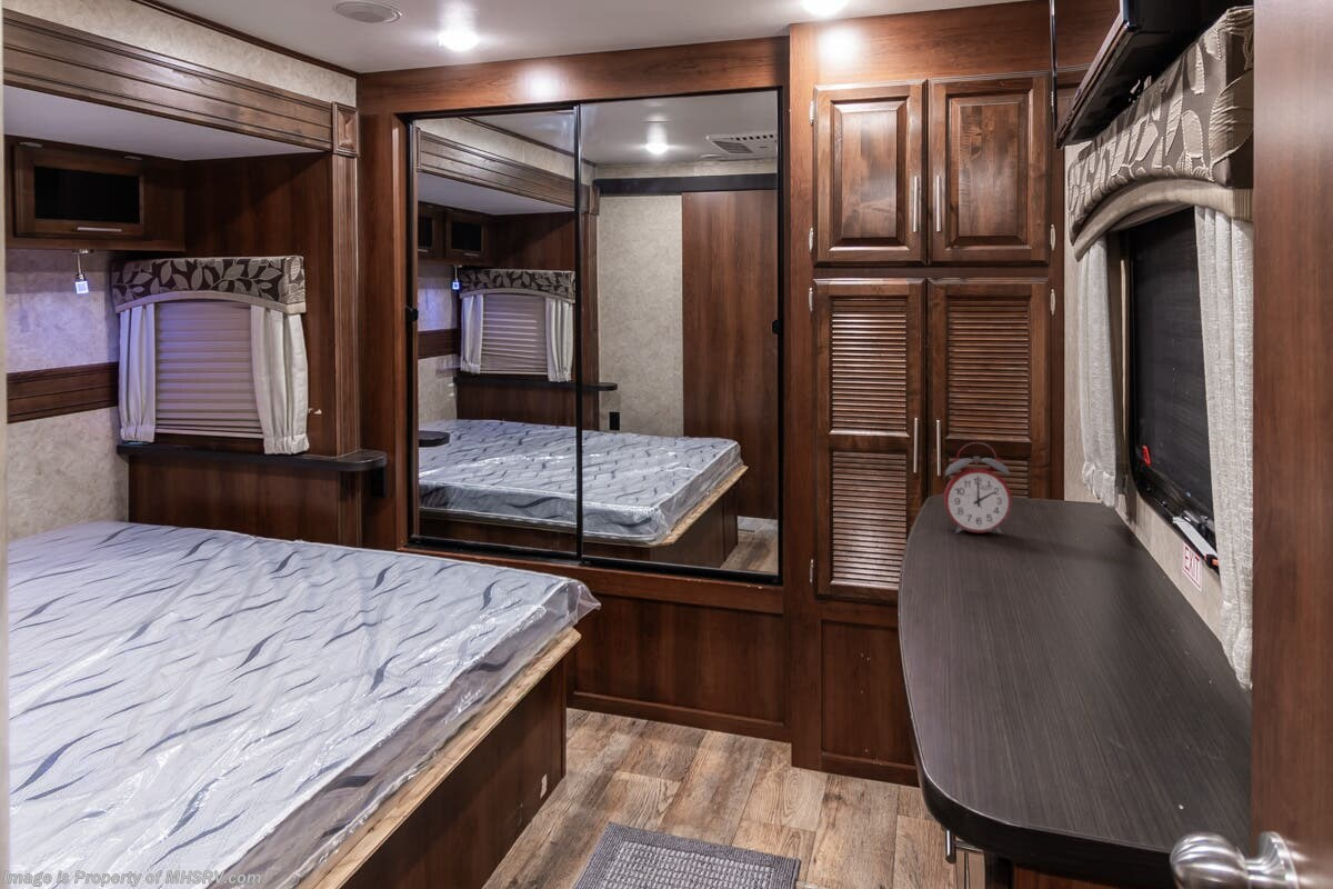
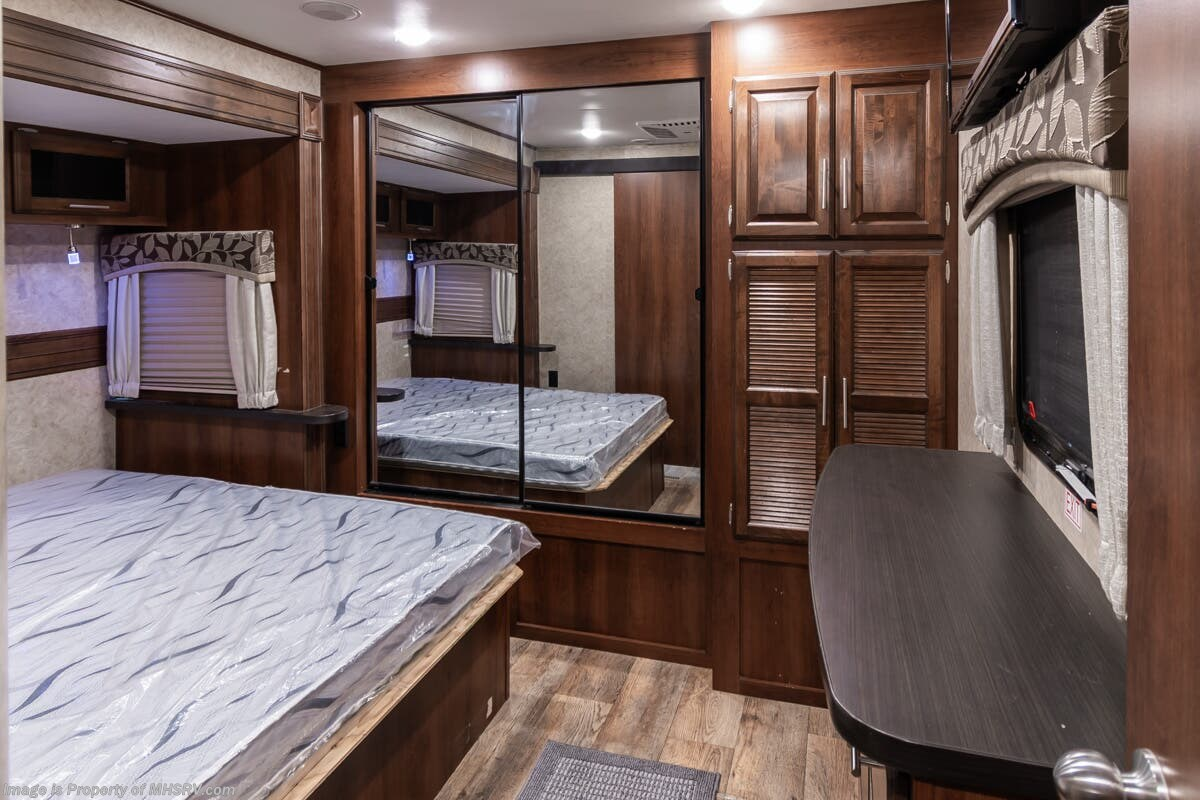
- alarm clock [943,441,1013,535]
